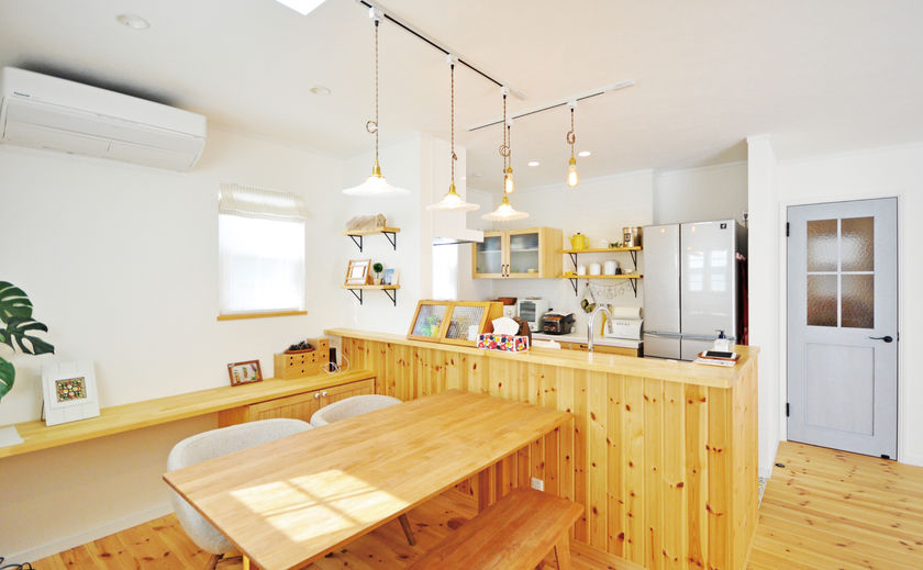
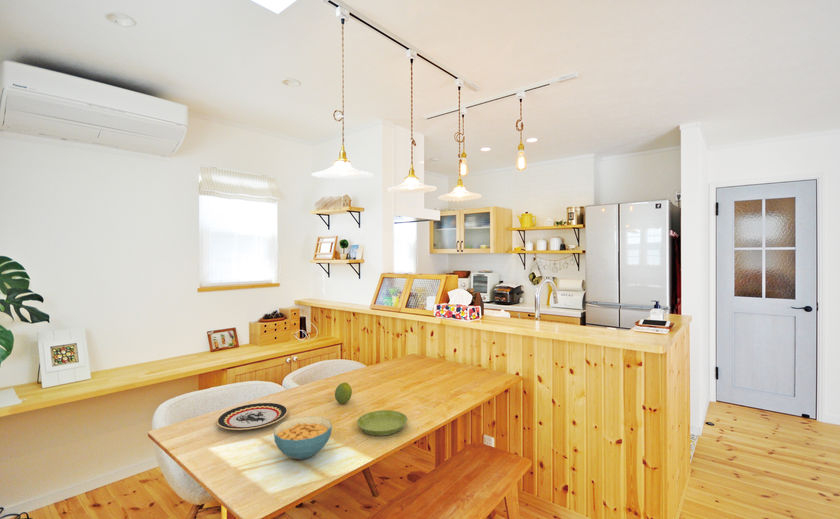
+ plate [216,402,289,431]
+ cereal bowl [273,415,333,460]
+ fruit [334,382,353,404]
+ saucer [356,409,409,437]
